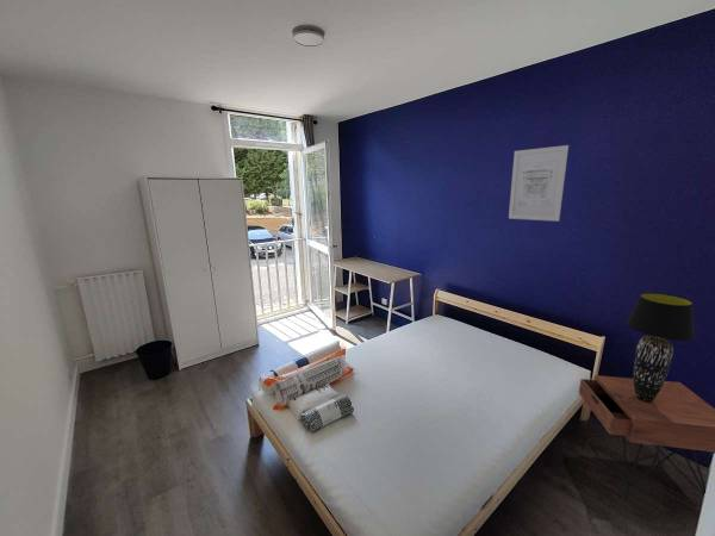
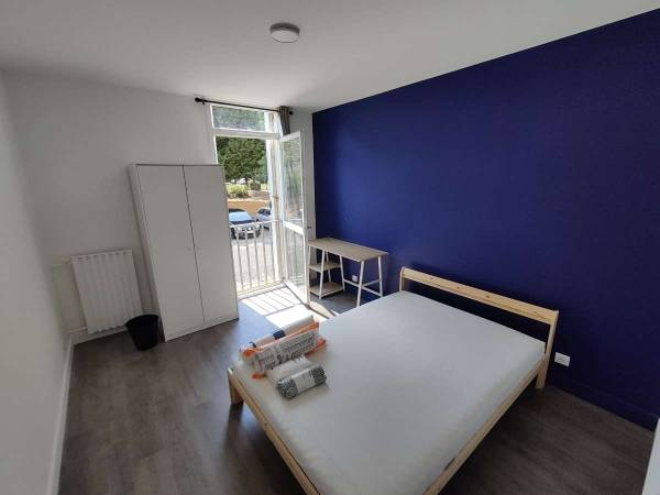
- wall art [508,144,570,223]
- table lamp [626,292,696,403]
- nightstand [578,374,715,498]
